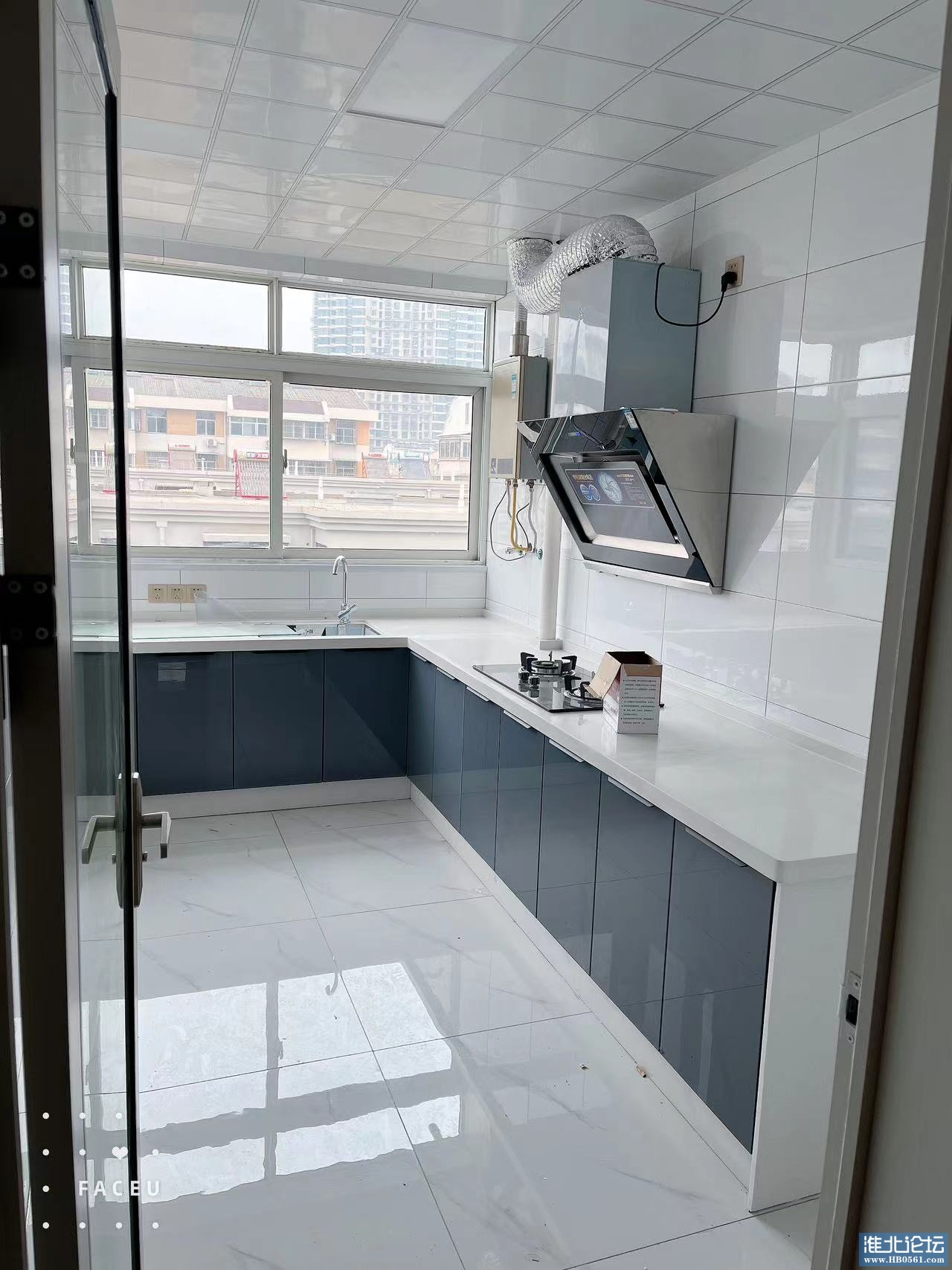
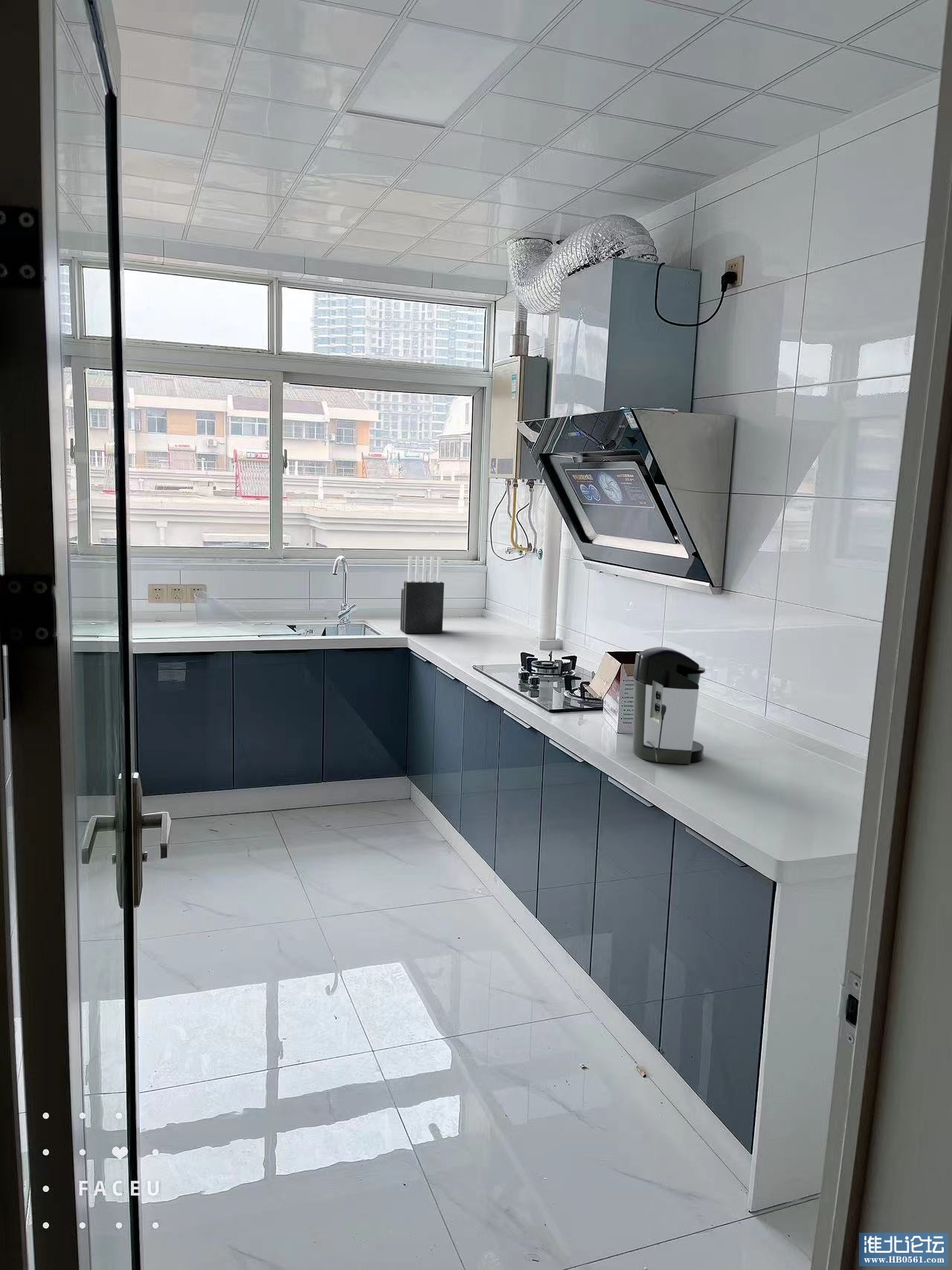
+ coffee maker [632,647,706,765]
+ knife block [399,555,445,634]
